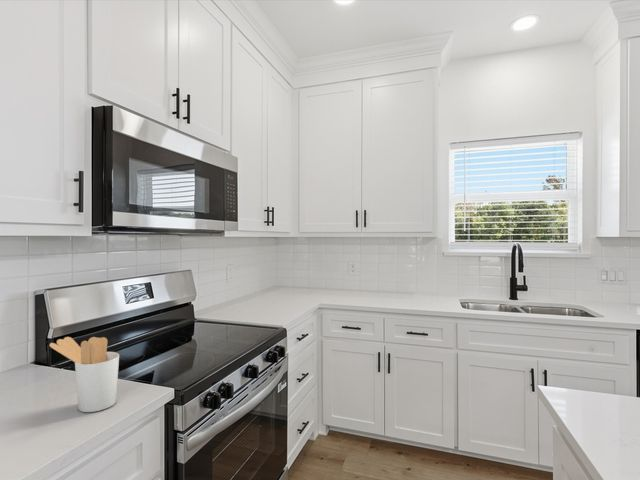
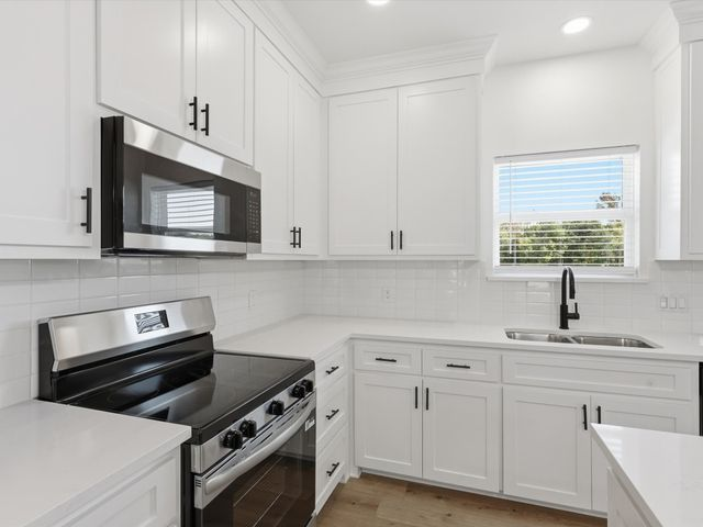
- utensil holder [49,336,120,413]
